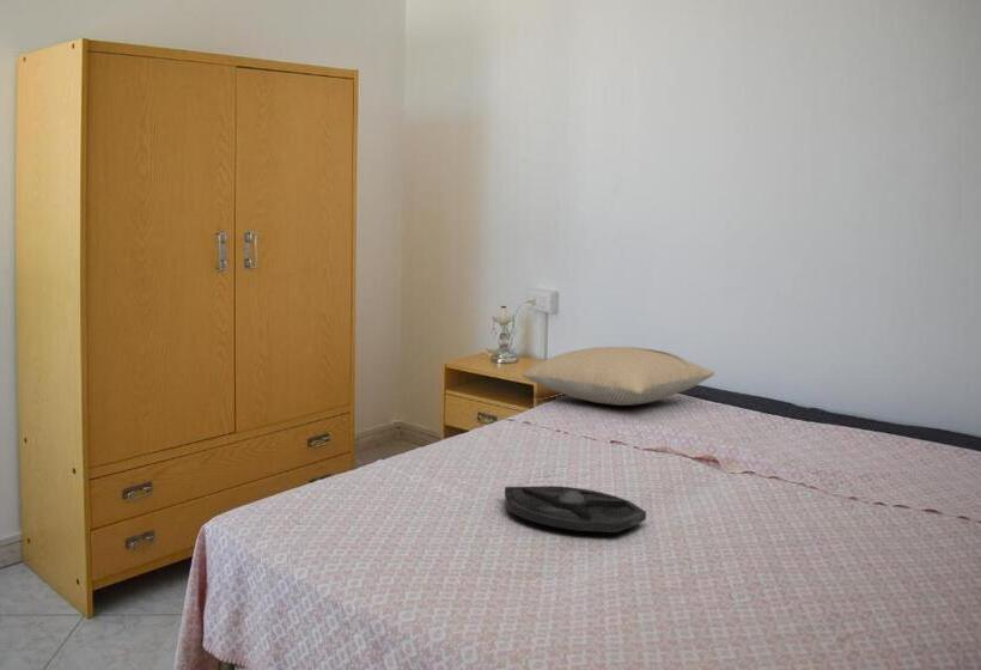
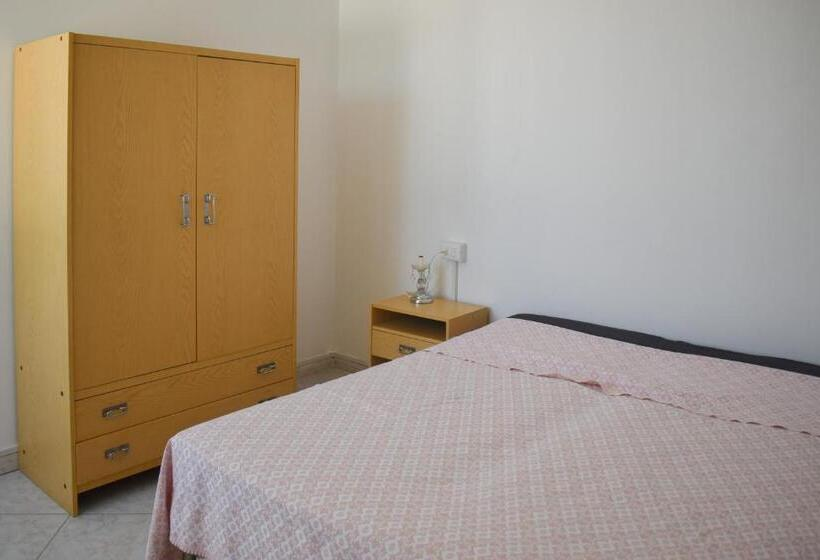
- pillow [522,346,715,407]
- tray [504,485,647,534]
